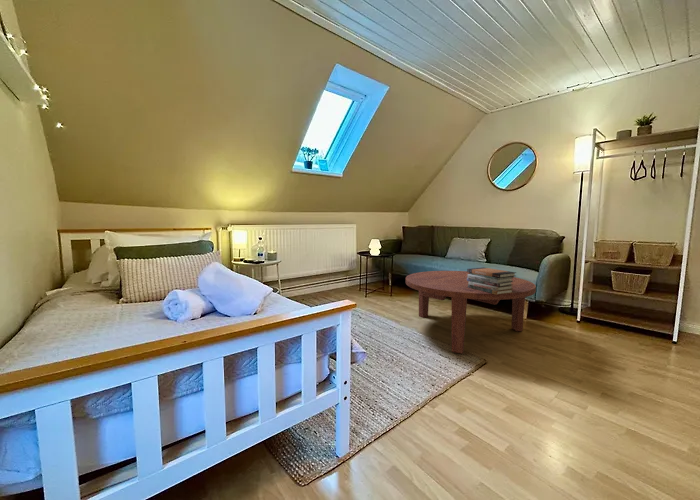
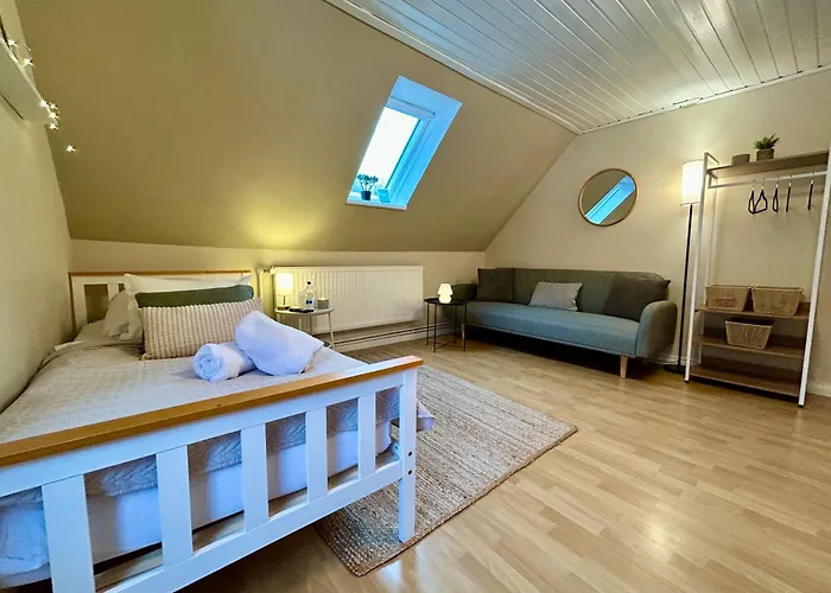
- book stack [466,266,517,295]
- coffee table [405,270,537,354]
